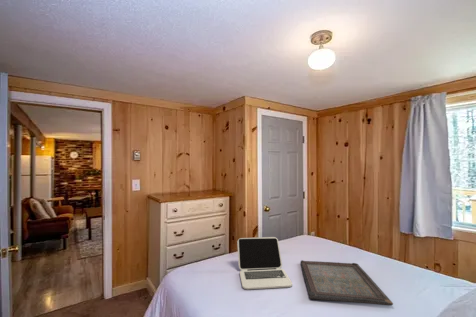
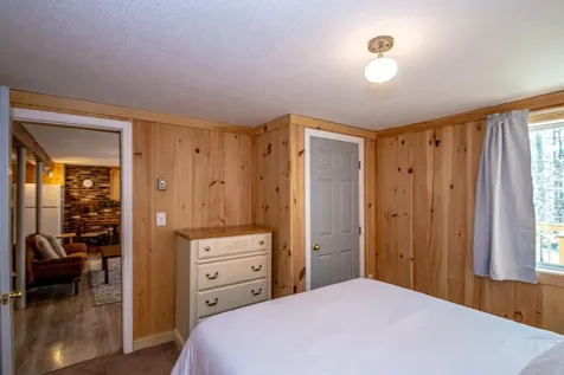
- laptop [236,236,293,290]
- serving tray [300,259,394,306]
